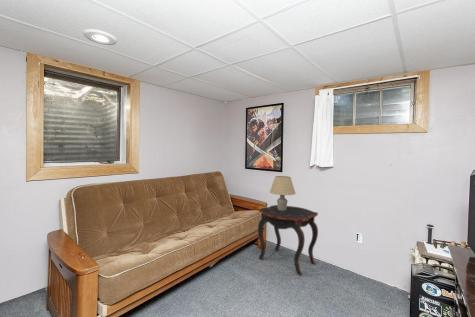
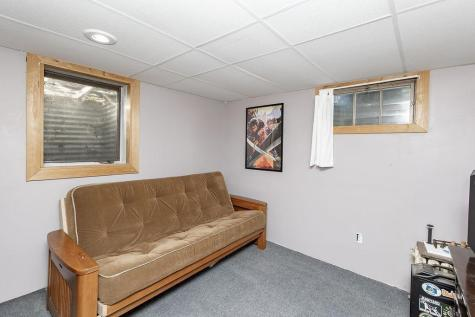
- side table [257,204,319,276]
- table lamp [269,175,297,210]
